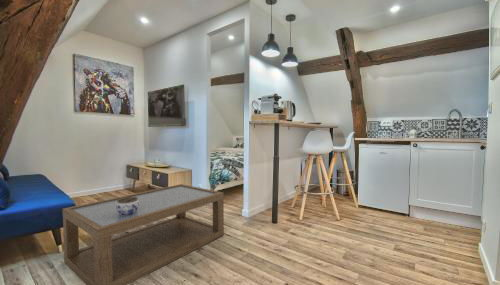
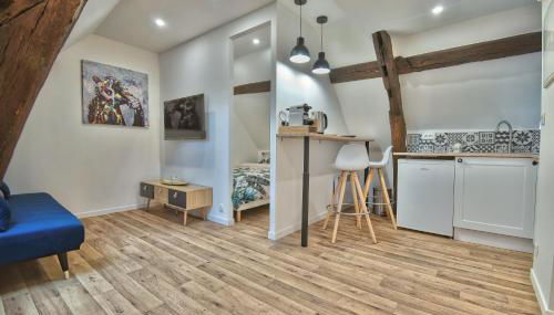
- jar [116,197,139,216]
- coffee table [62,183,225,285]
